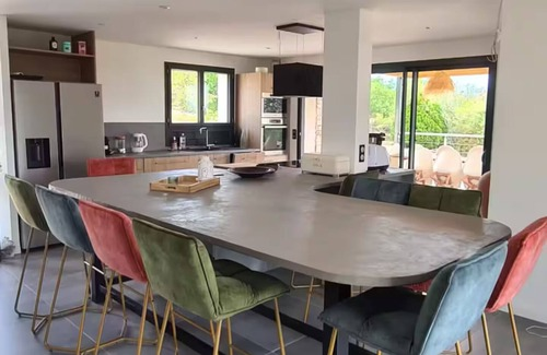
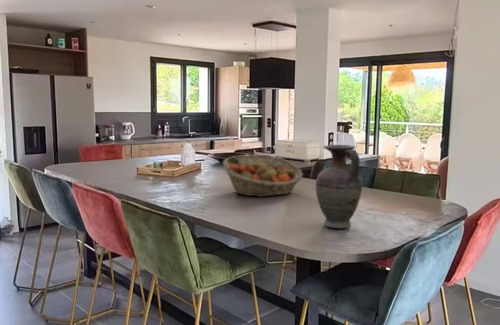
+ vase [315,144,363,229]
+ fruit basket [222,154,304,198]
